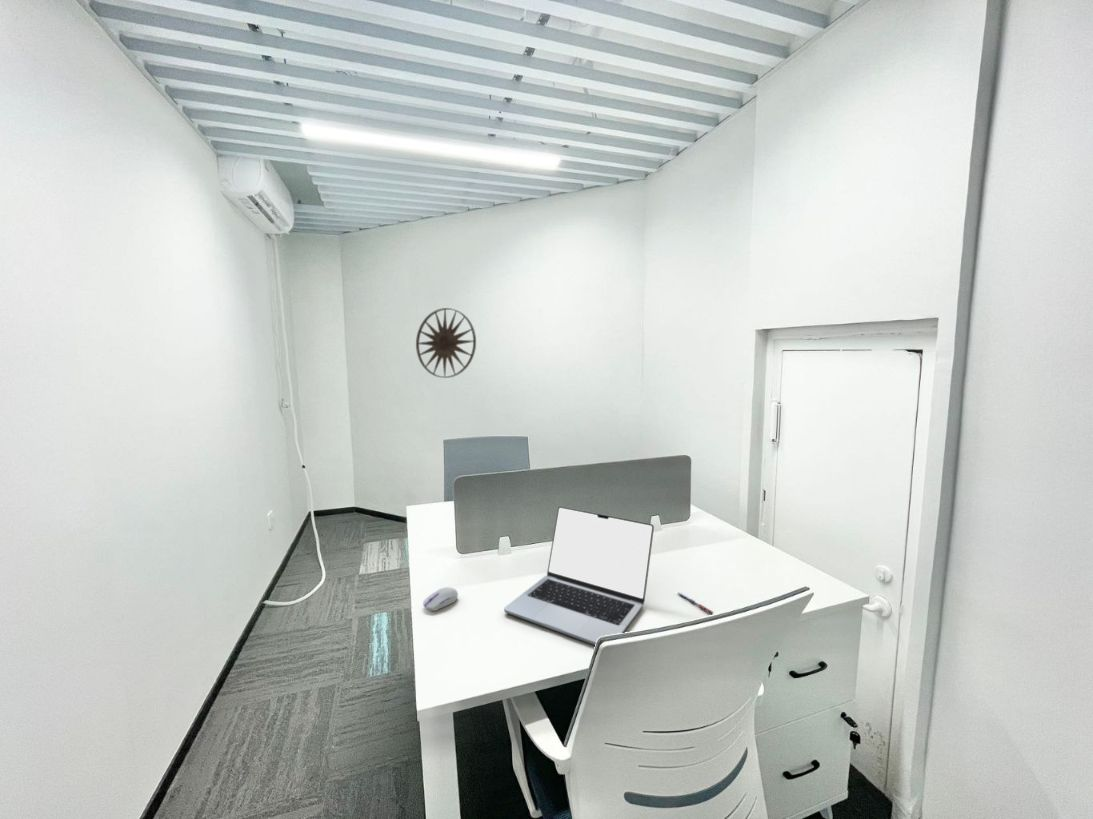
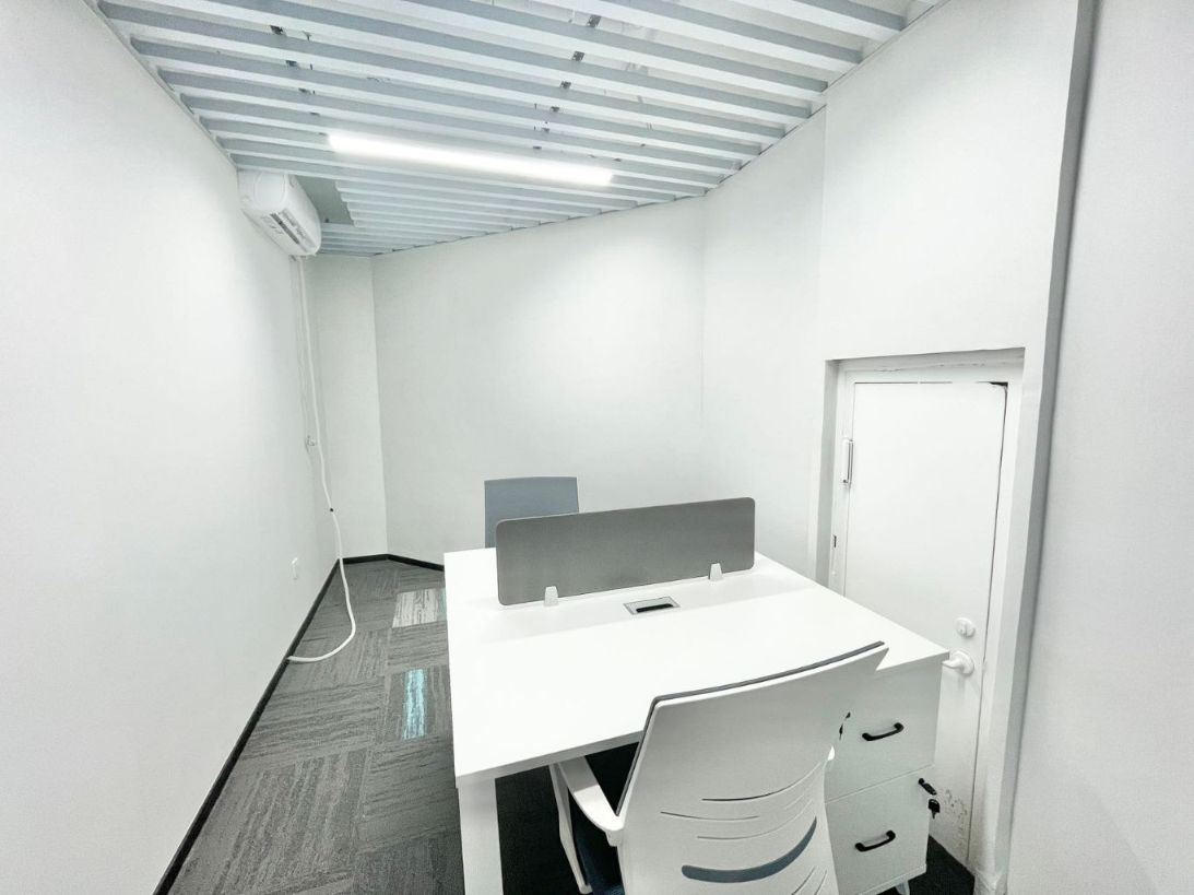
- wall art [415,307,477,379]
- laptop [503,505,655,646]
- computer mouse [422,586,459,612]
- pen [677,592,715,615]
